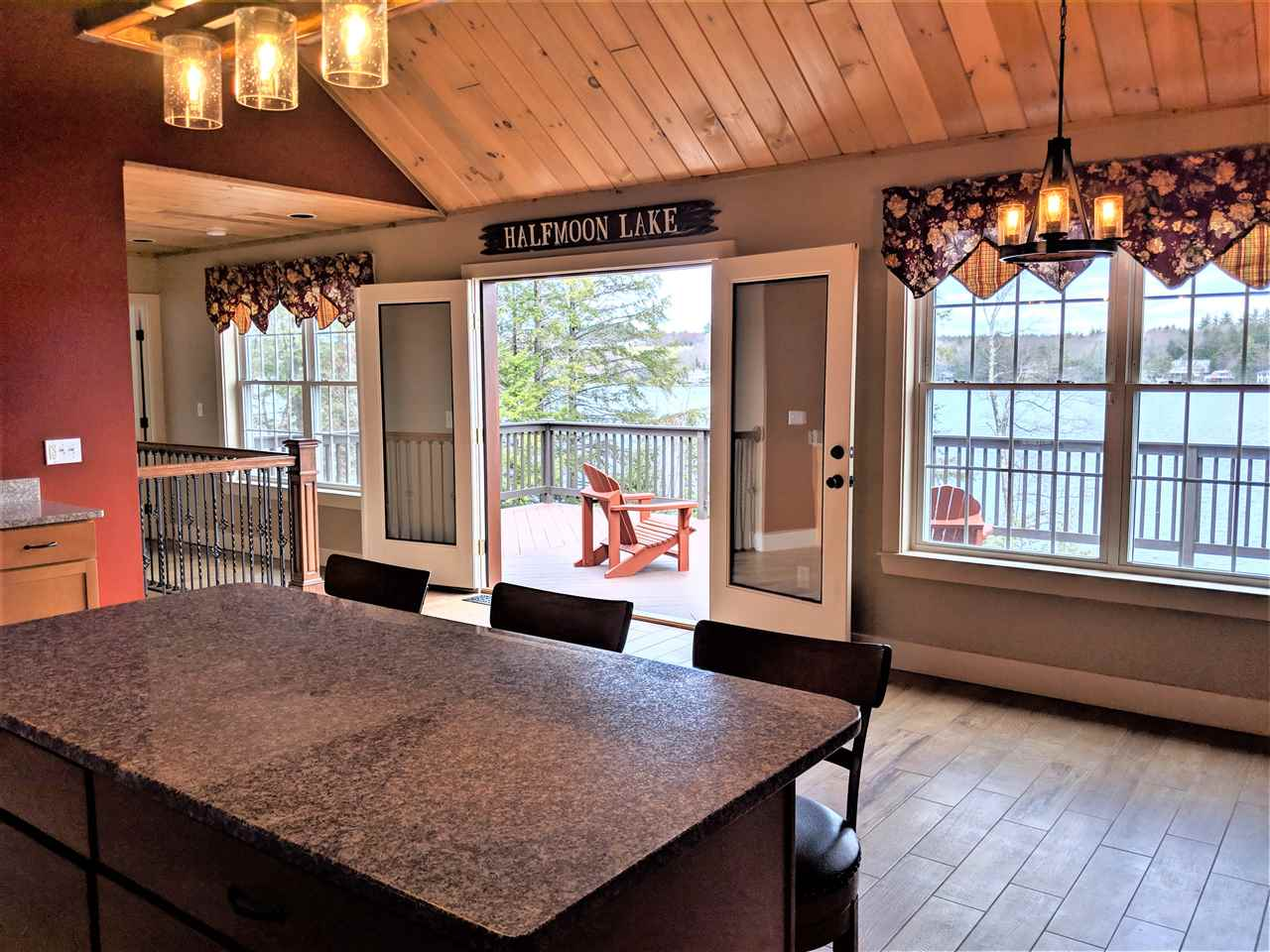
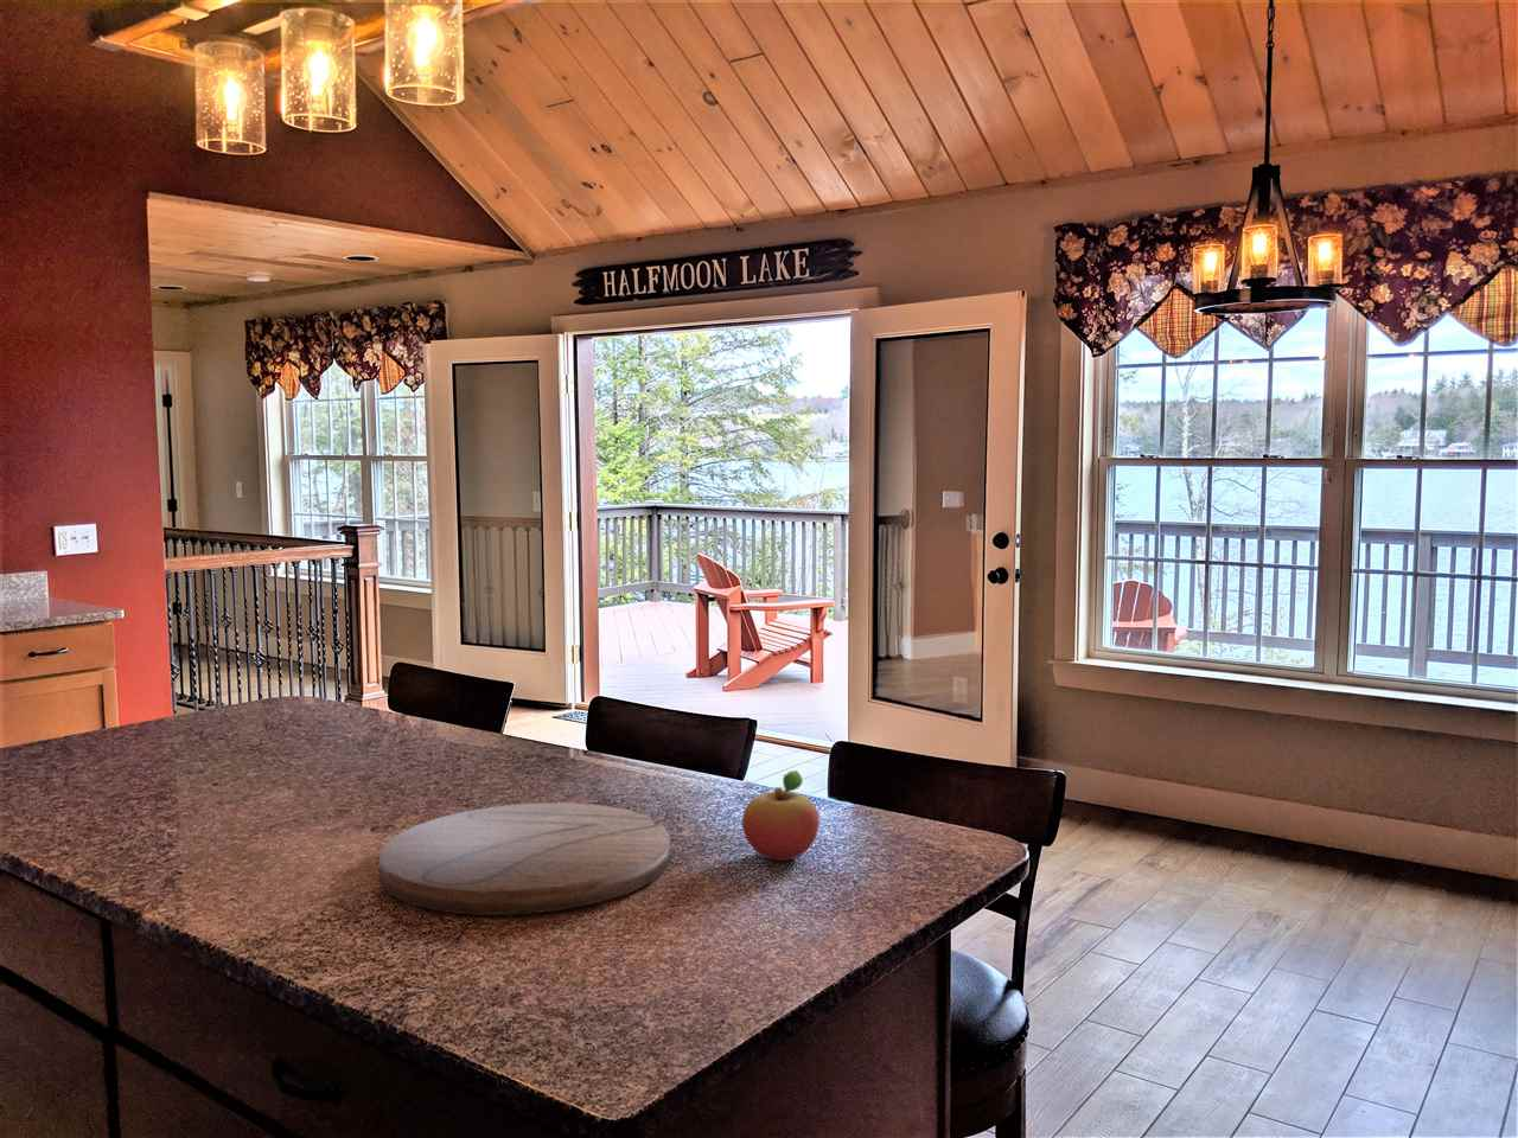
+ fruit [741,770,821,862]
+ cutting board [379,801,672,917]
